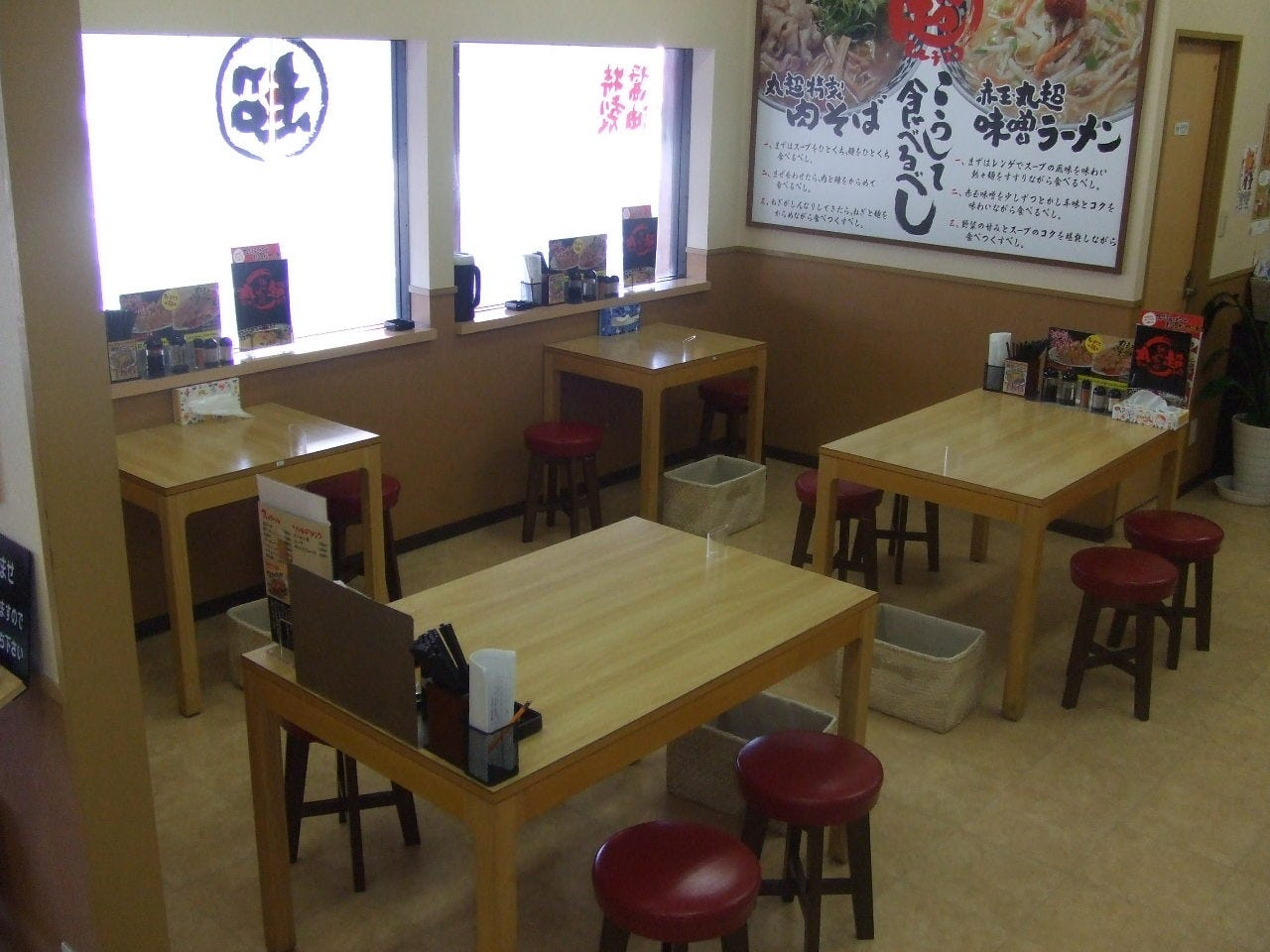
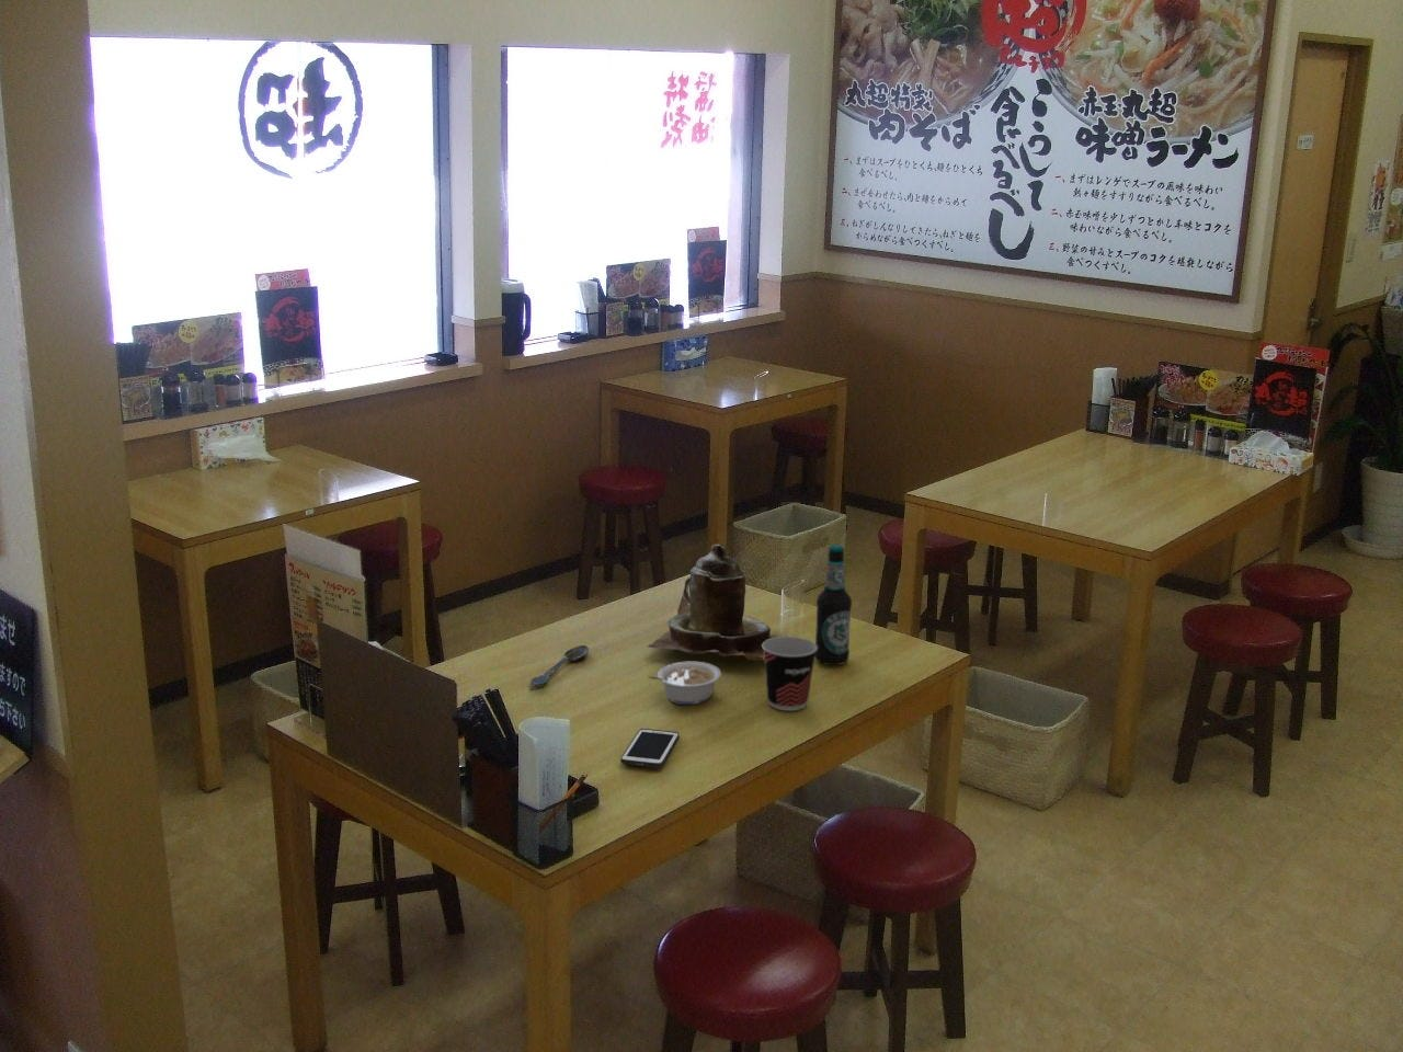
+ bottle [814,544,853,666]
+ cup [762,635,817,712]
+ legume [646,661,722,706]
+ teapot [646,544,789,662]
+ spoon [529,644,590,688]
+ cell phone [620,727,679,768]
